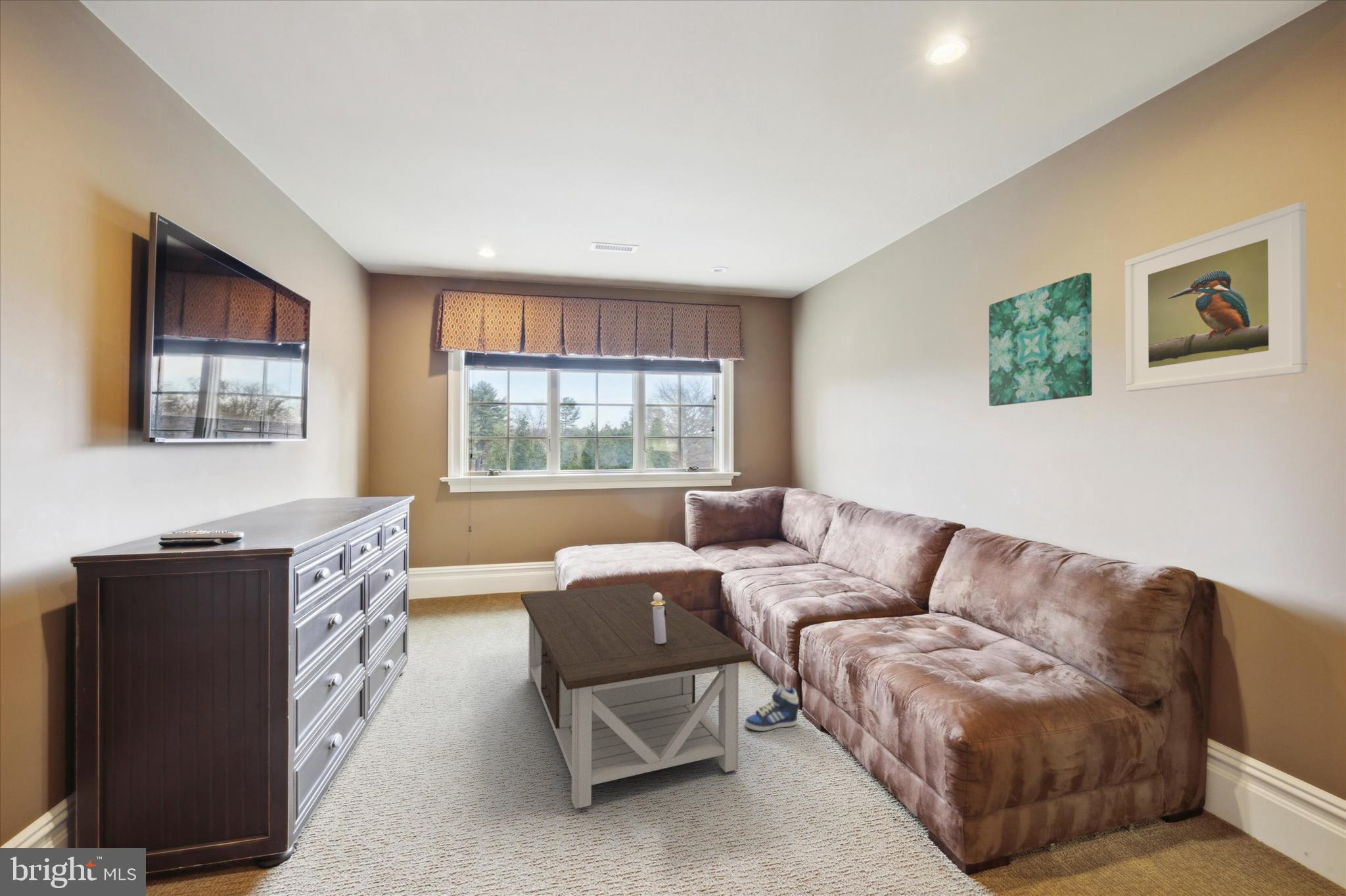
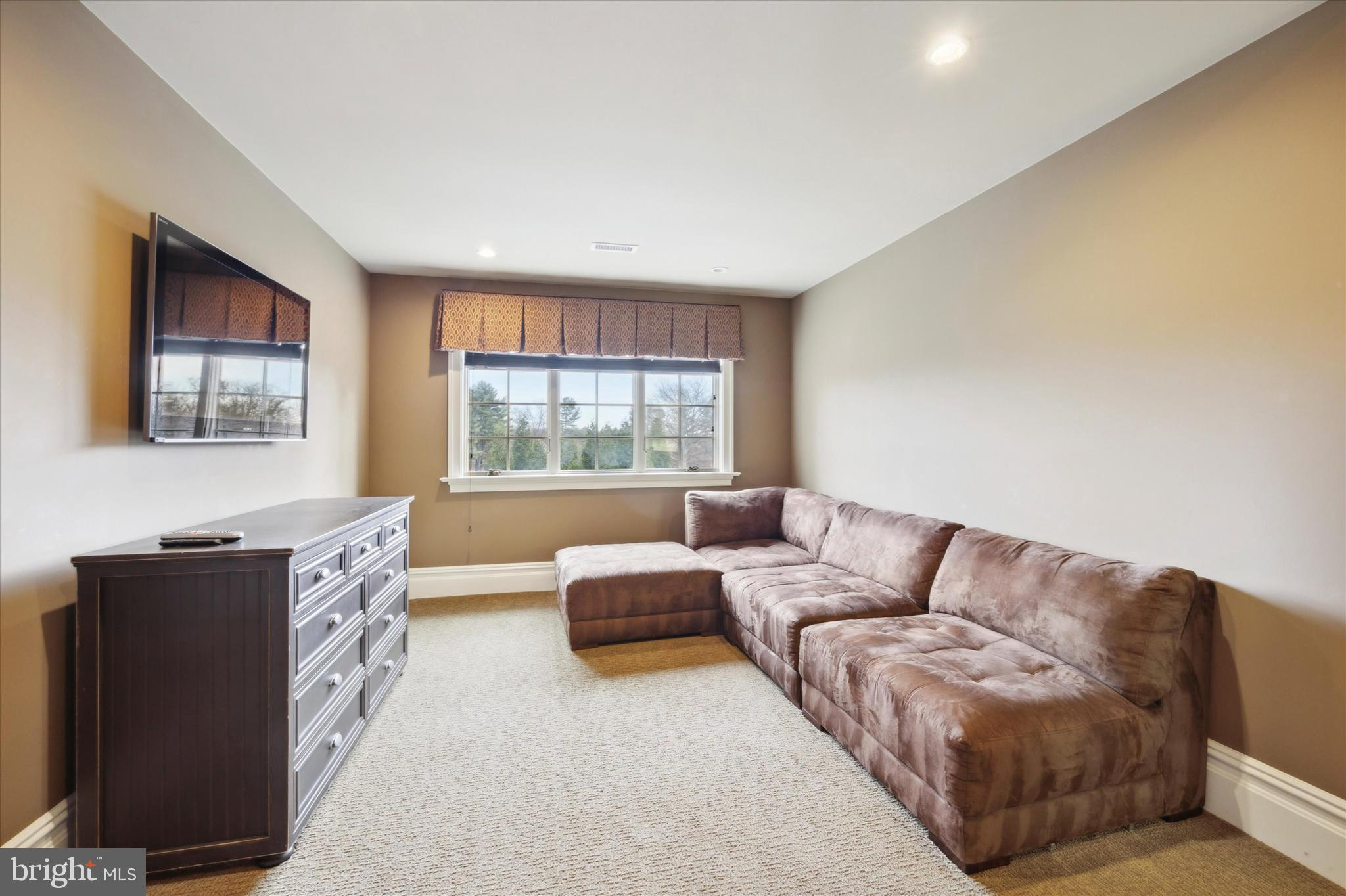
- perfume bottle [651,592,666,644]
- sneaker [745,683,800,732]
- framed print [1125,202,1308,392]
- wall art [988,272,1092,407]
- coffee table [521,583,753,810]
